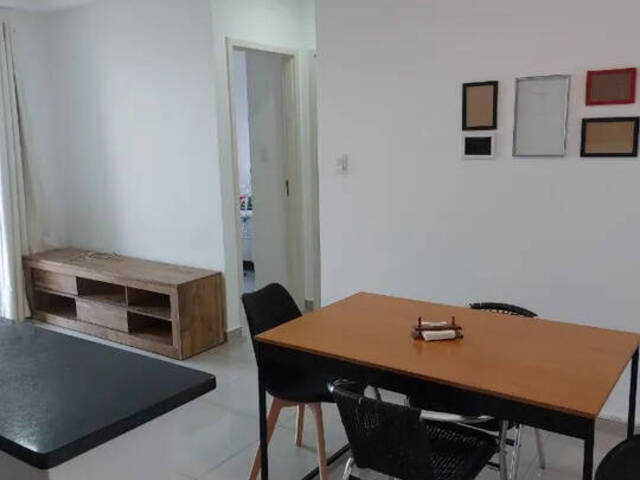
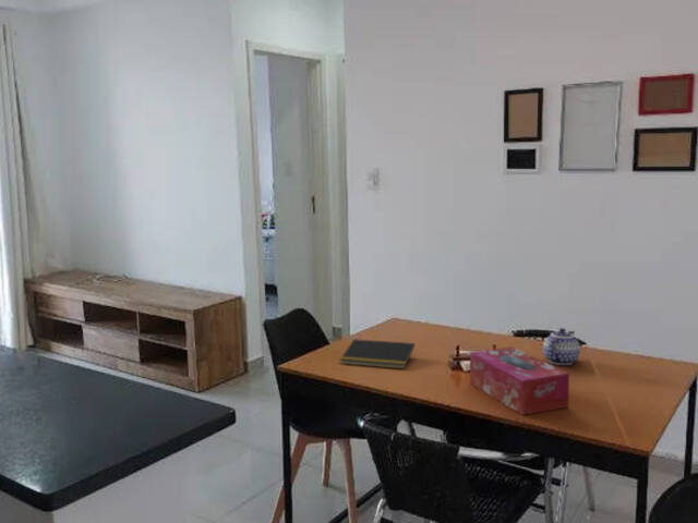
+ notepad [339,338,416,369]
+ tissue box [469,345,570,416]
+ teapot [542,327,581,366]
